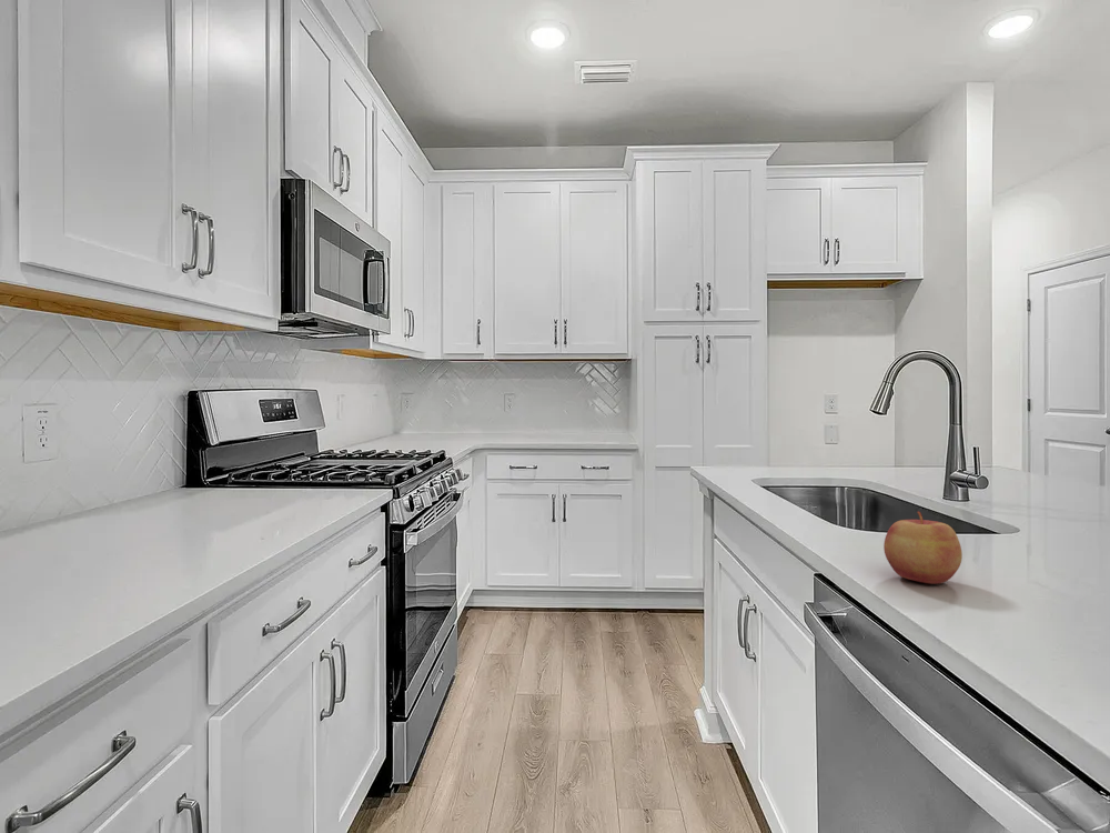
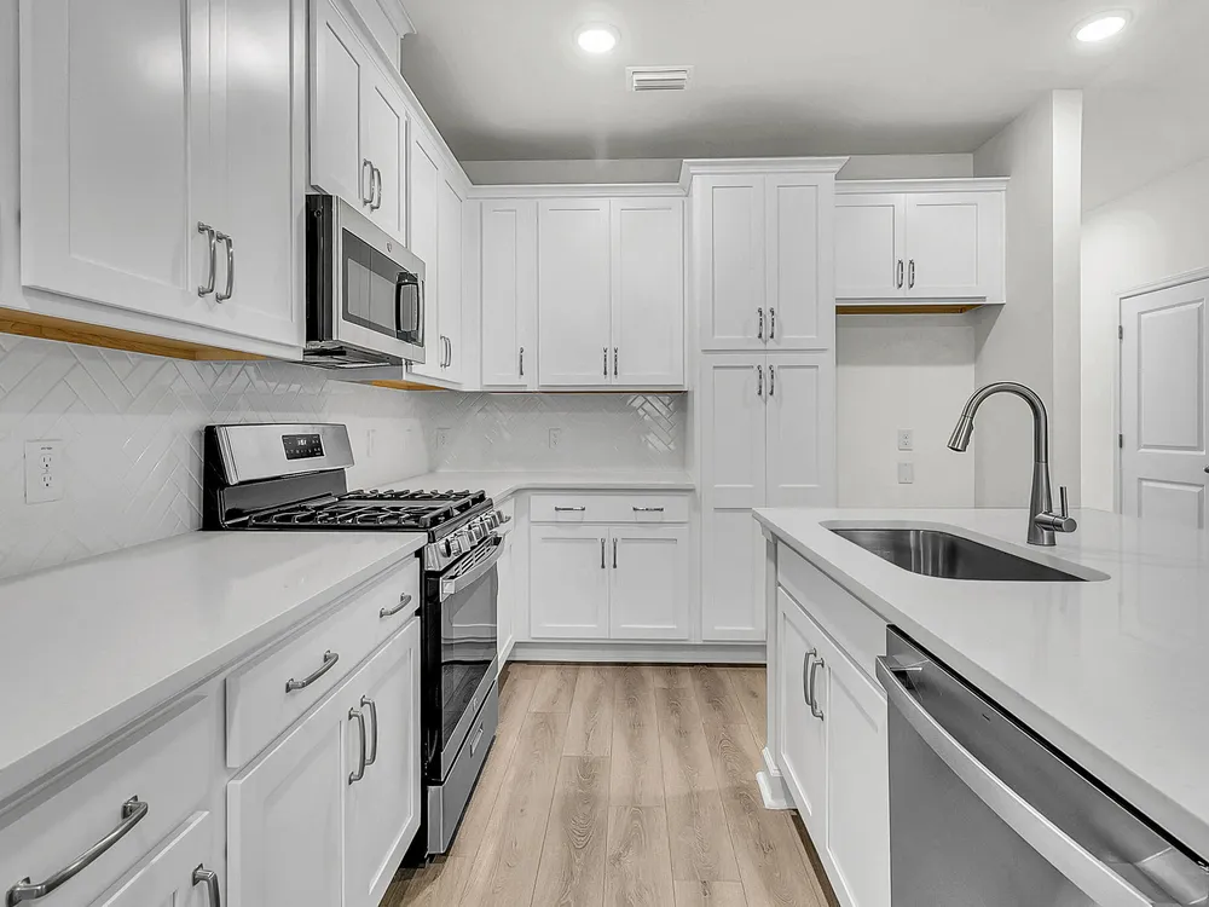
- apple [882,511,963,585]
